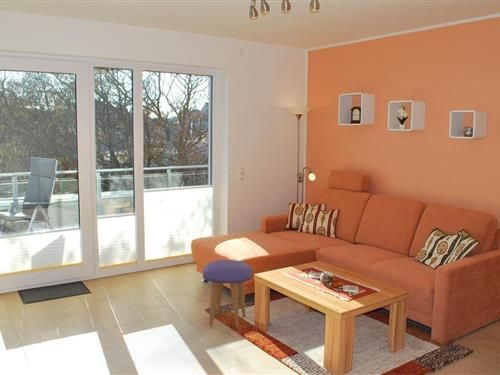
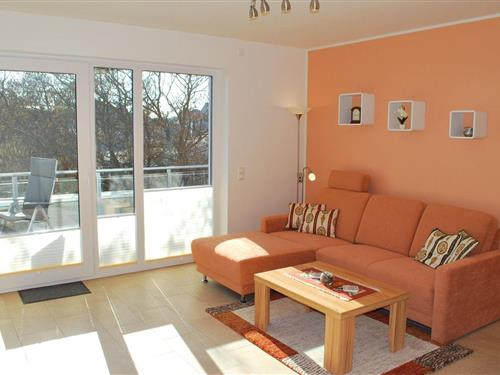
- stool [202,259,253,328]
